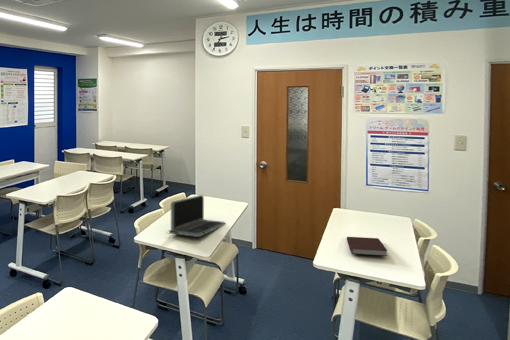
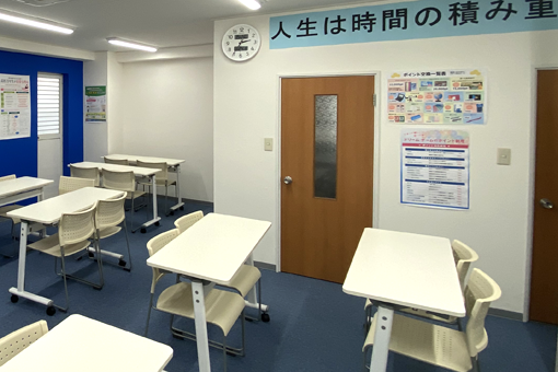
- notebook [346,236,388,257]
- laptop [166,194,226,238]
